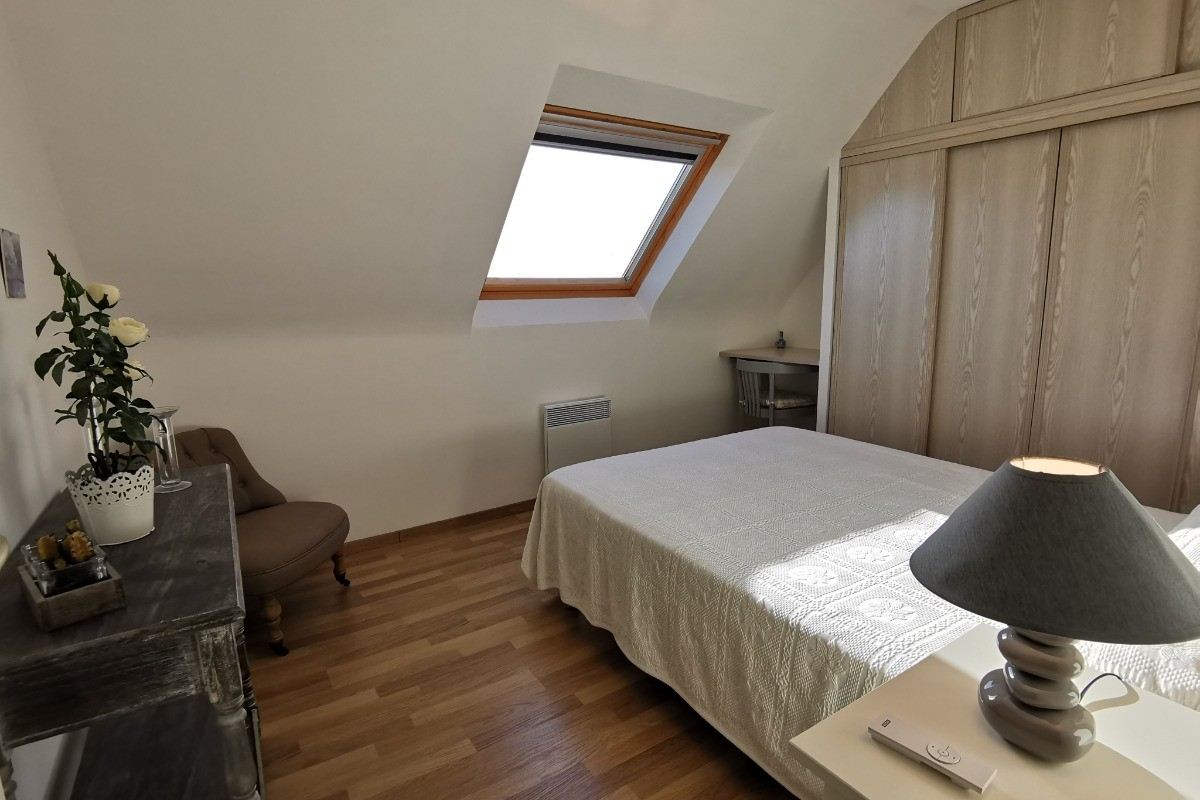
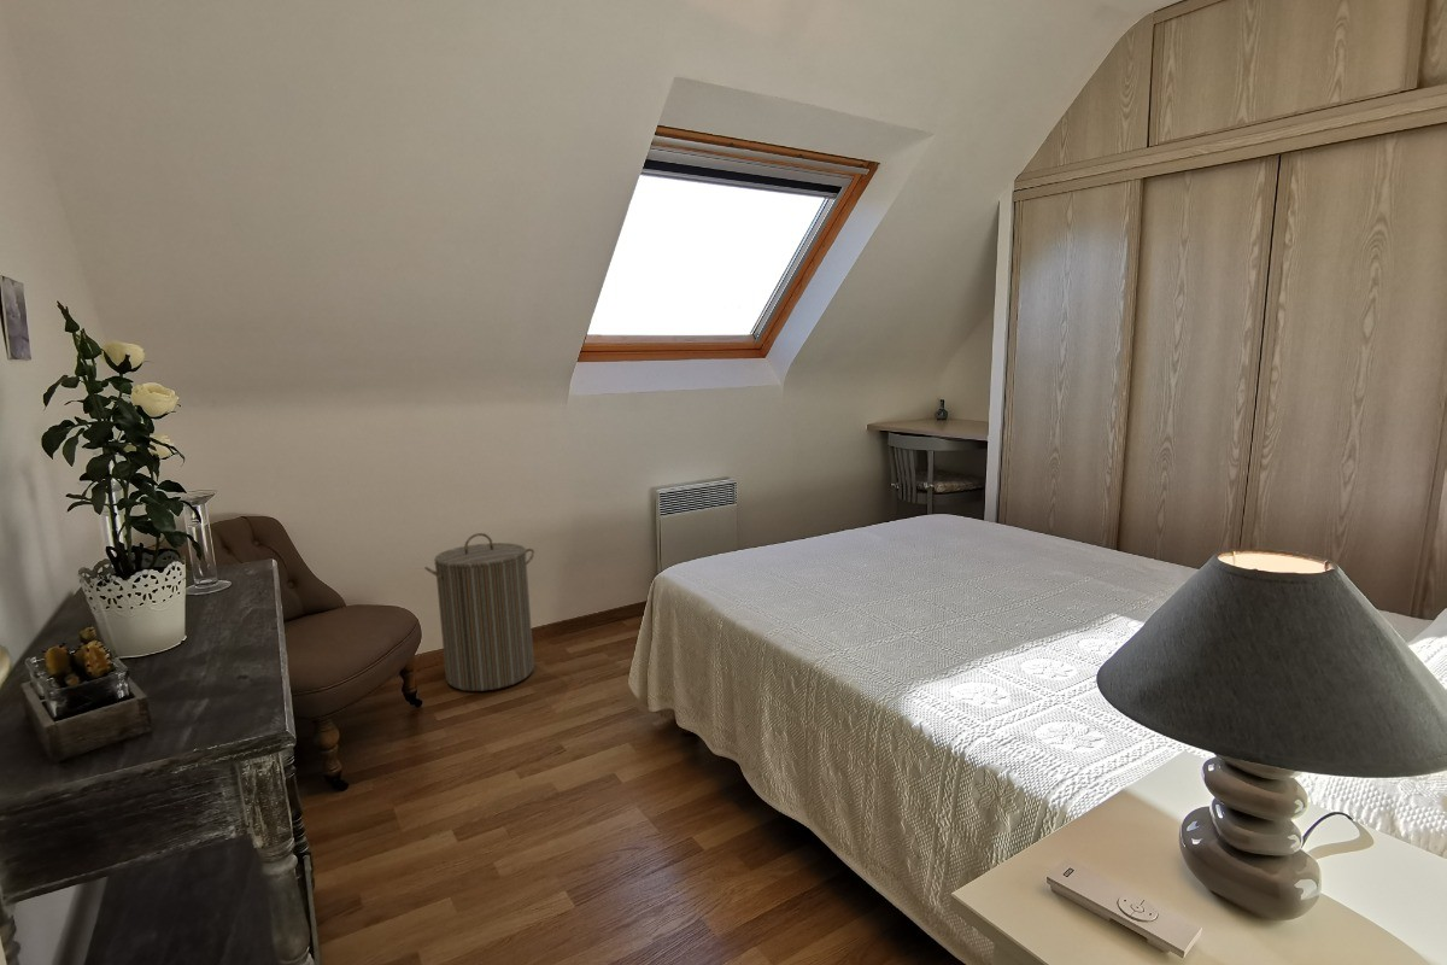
+ laundry hamper [423,532,535,692]
